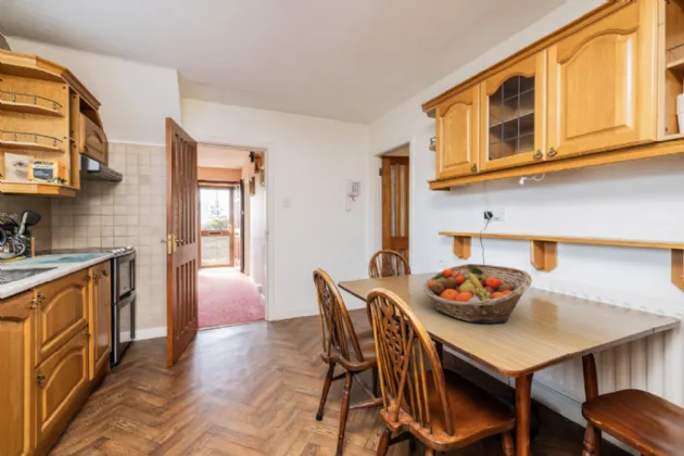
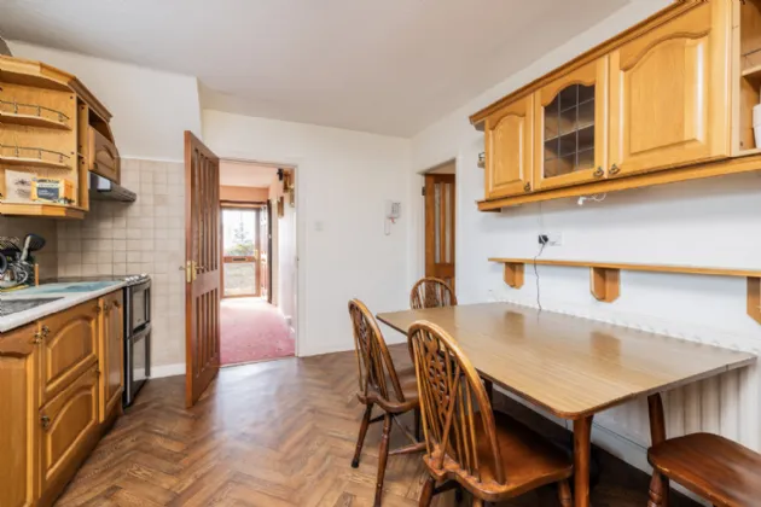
- fruit basket [422,263,533,325]
